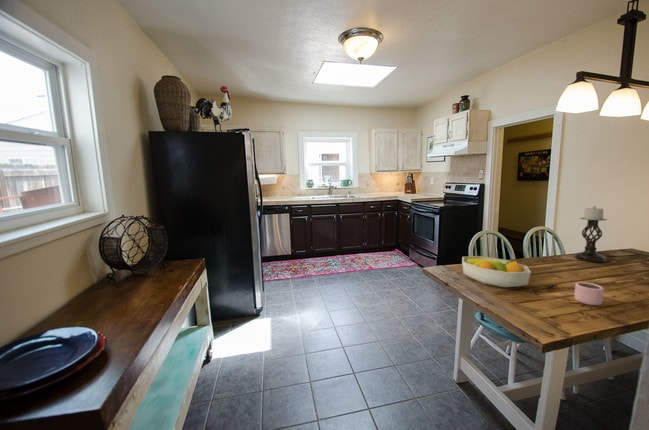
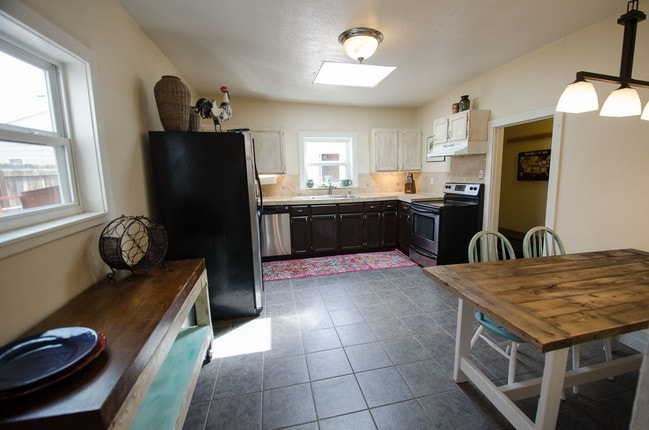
- mug [573,281,605,306]
- candle holder [573,205,608,263]
- fruit bowl [461,255,532,288]
